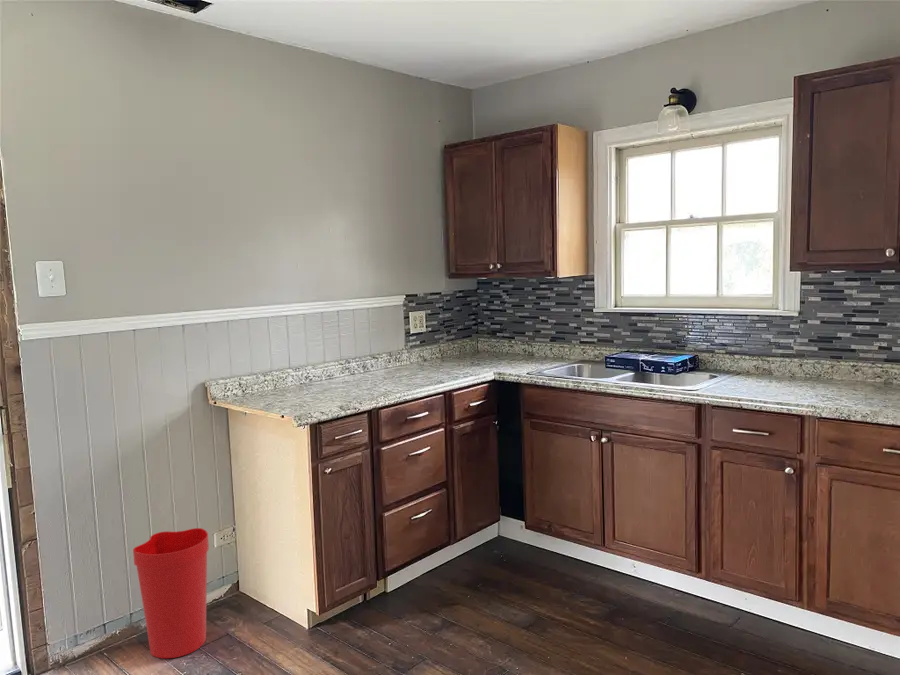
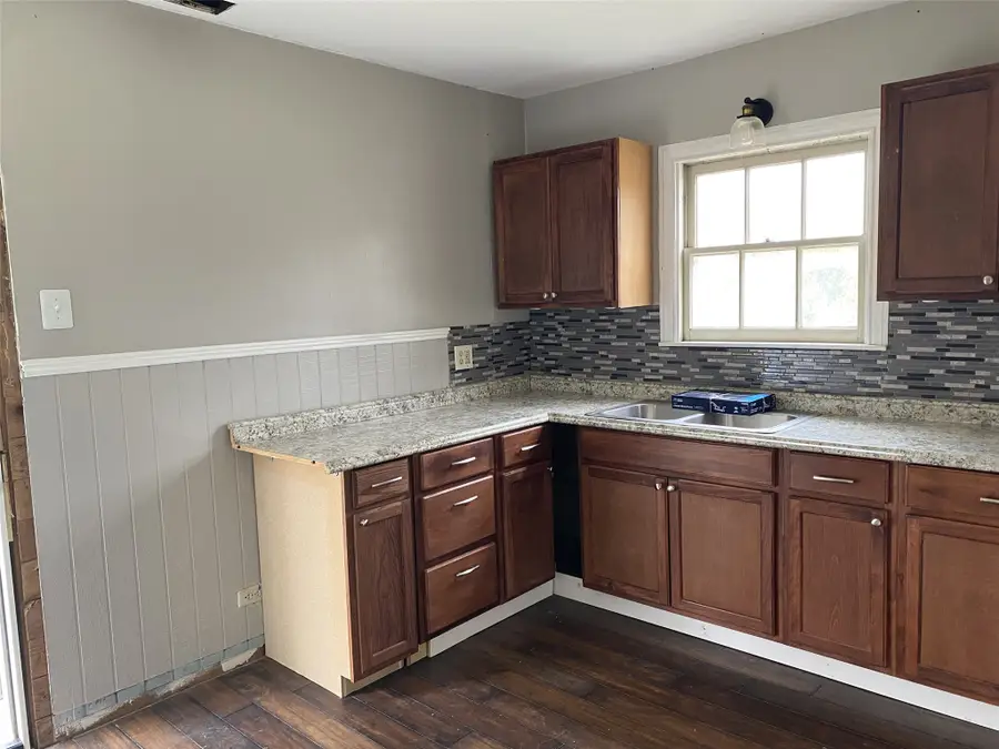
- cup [132,527,210,659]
